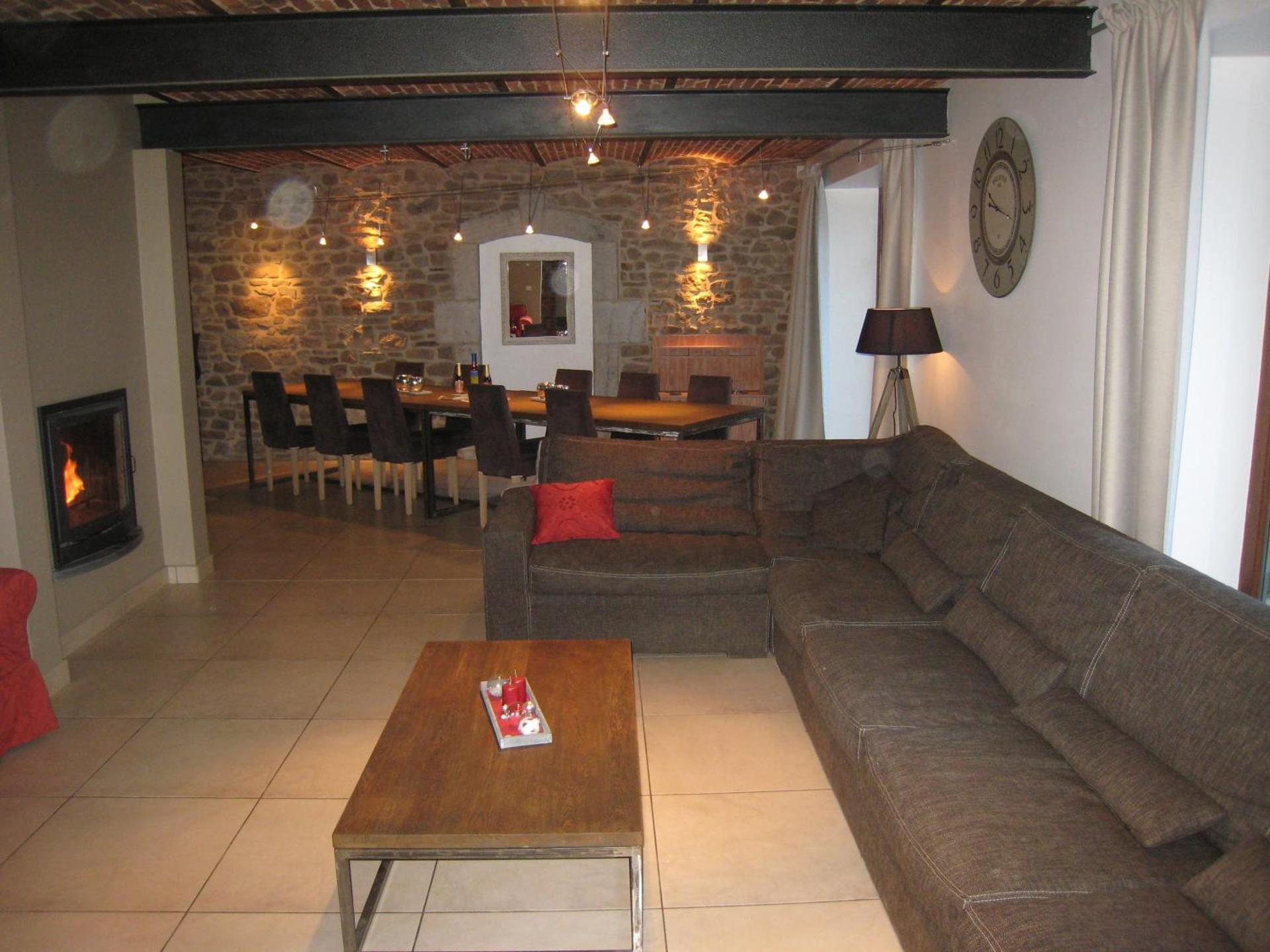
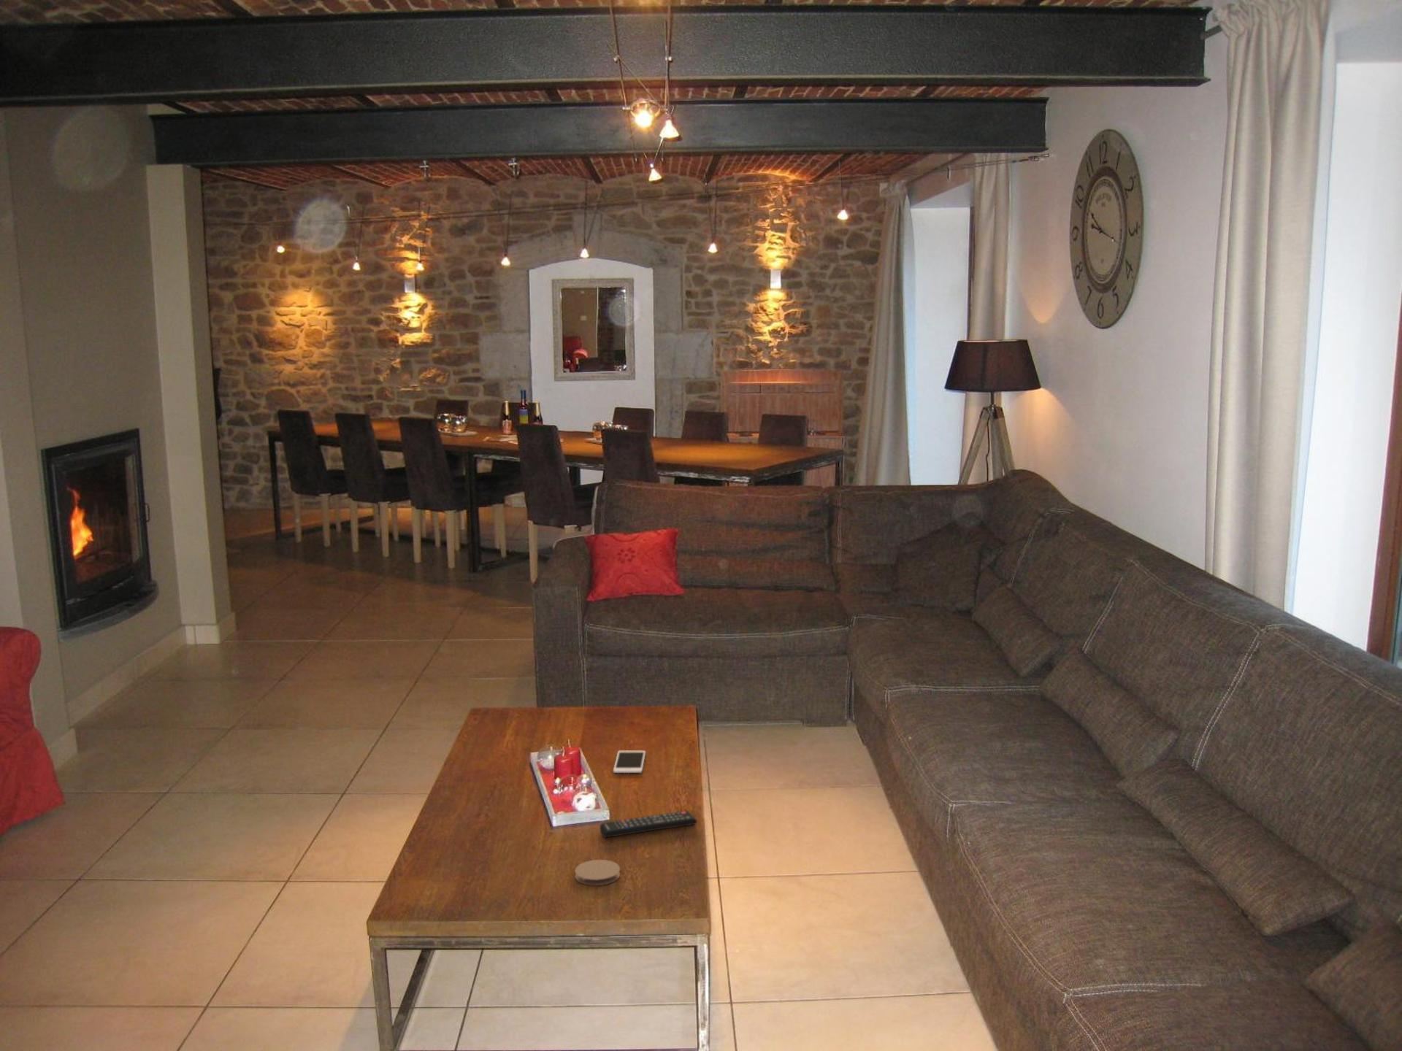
+ remote control [599,810,698,839]
+ coaster [574,859,620,887]
+ cell phone [613,750,646,774]
